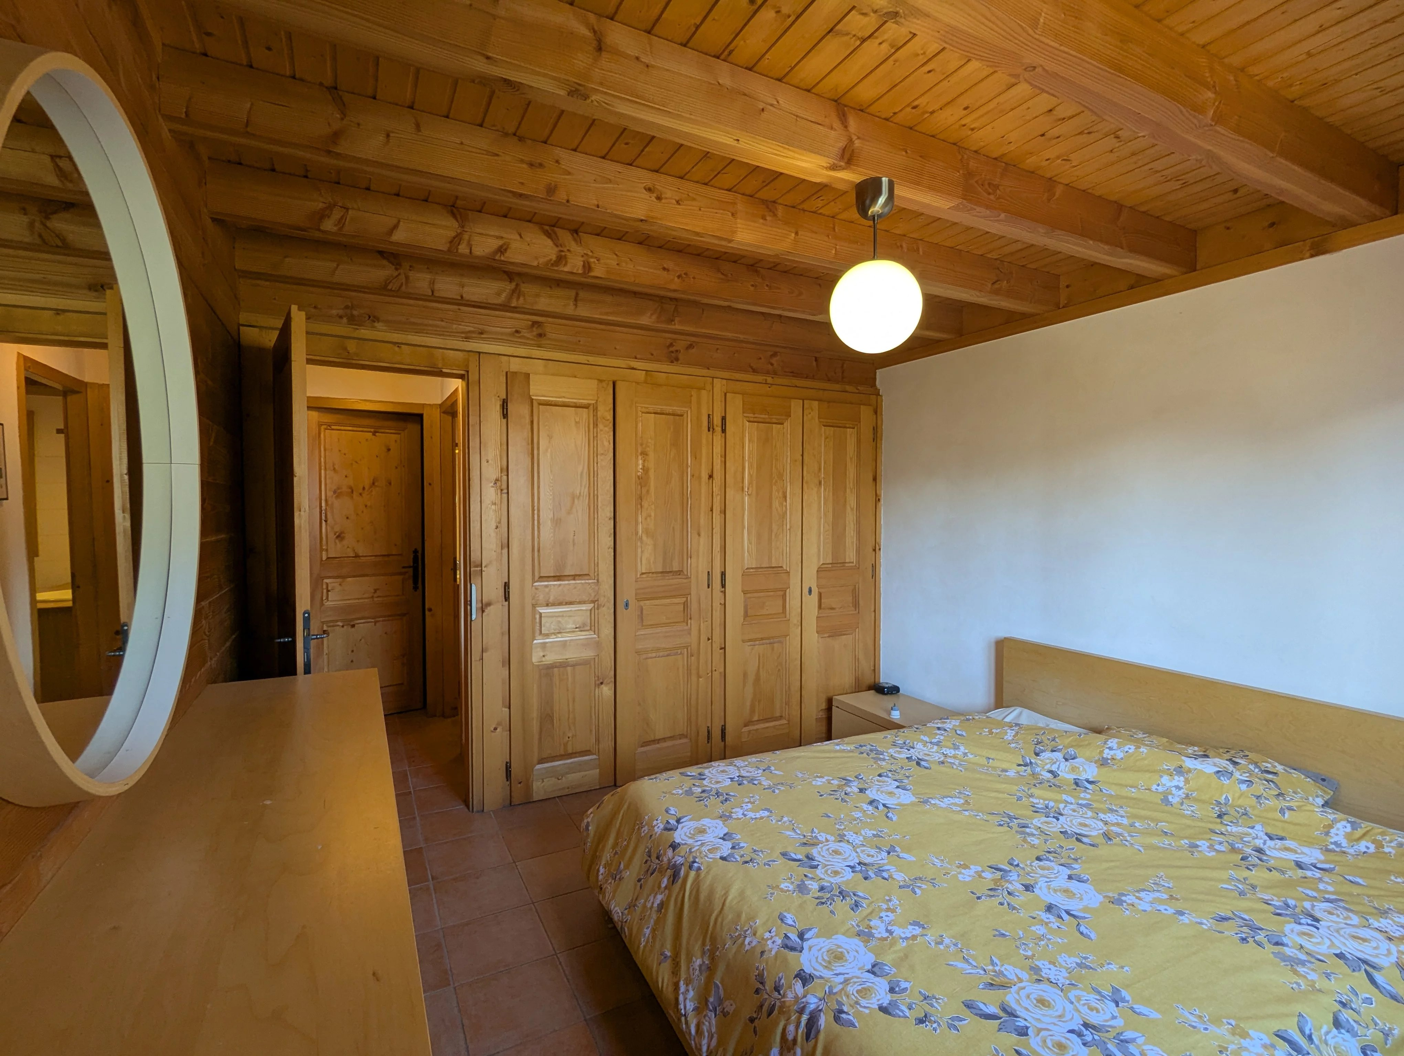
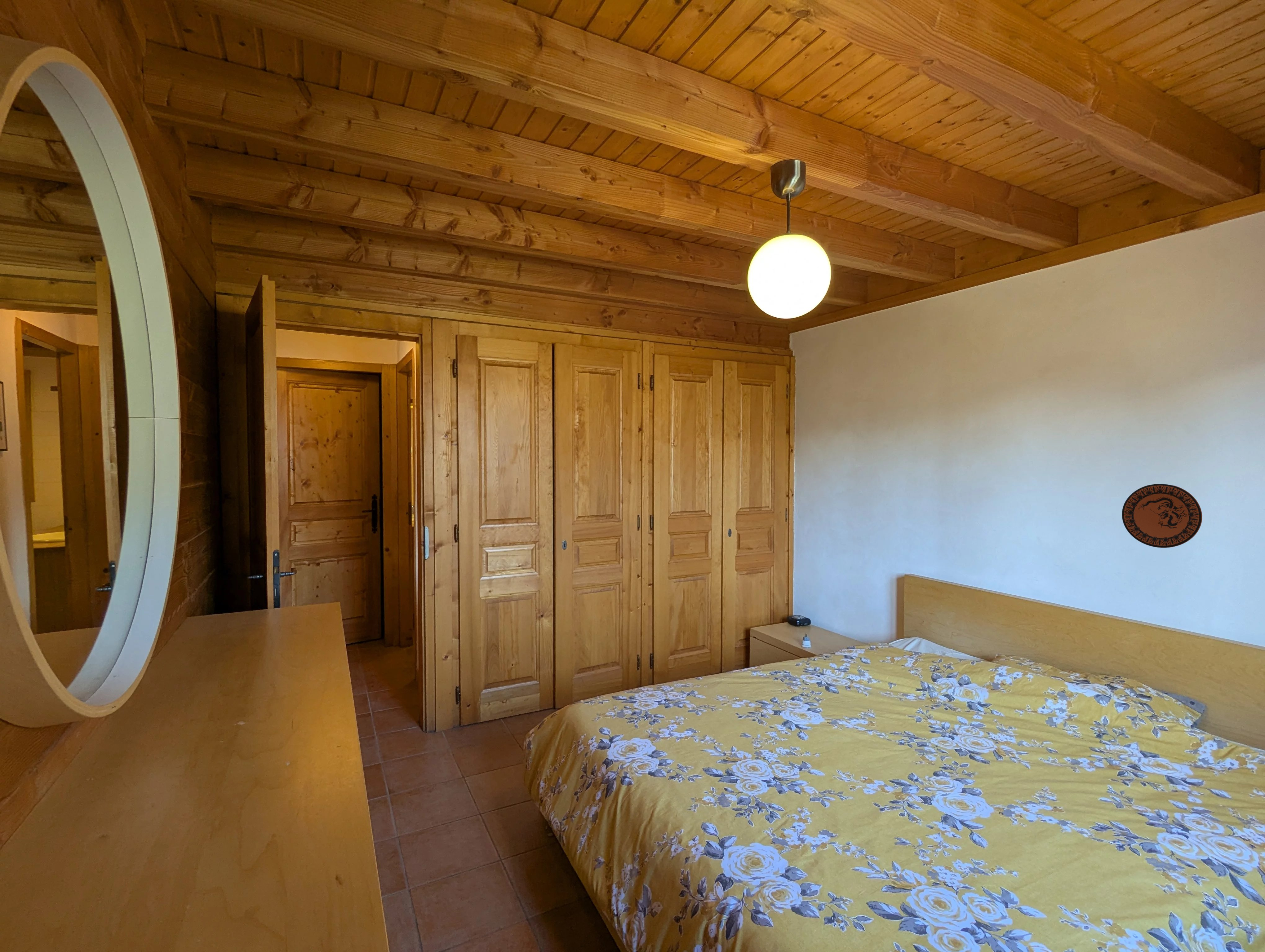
+ decorative plate [1121,483,1202,548]
